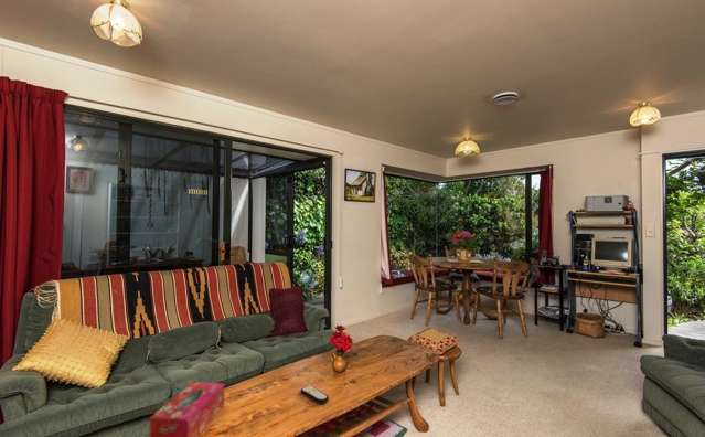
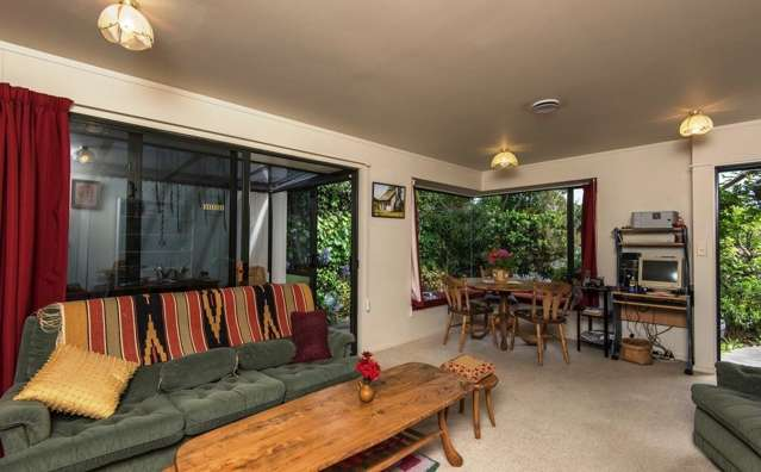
- tissue box [148,381,225,437]
- remote control [300,385,330,405]
